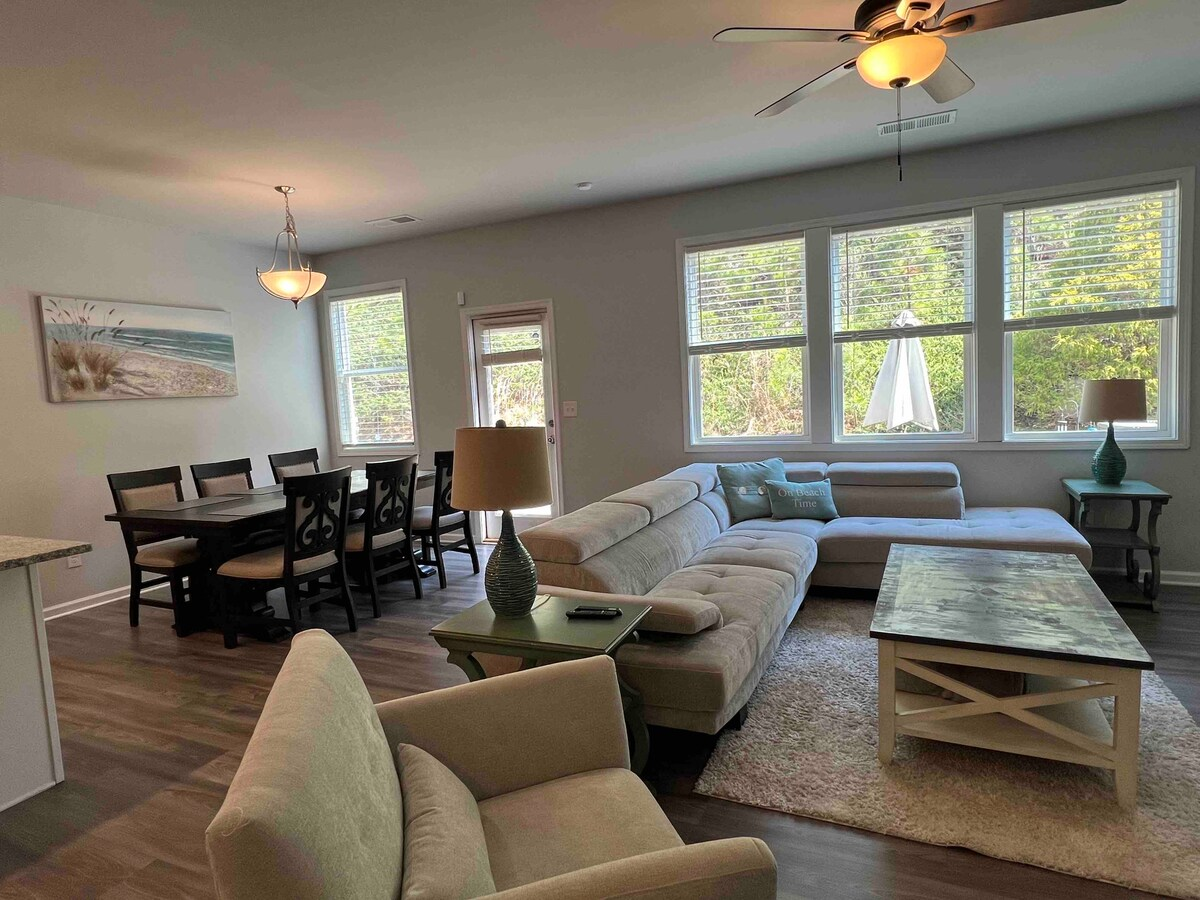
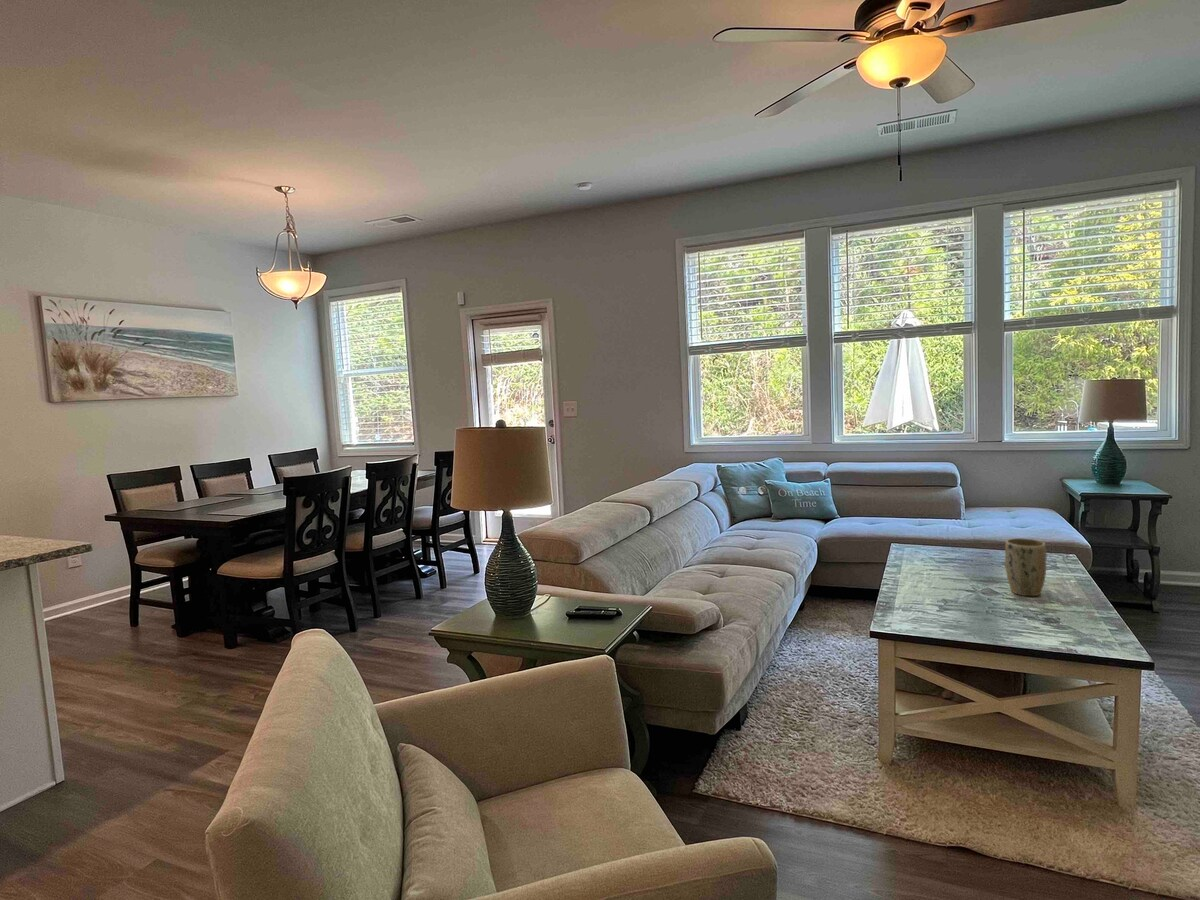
+ plant pot [1004,537,1047,597]
